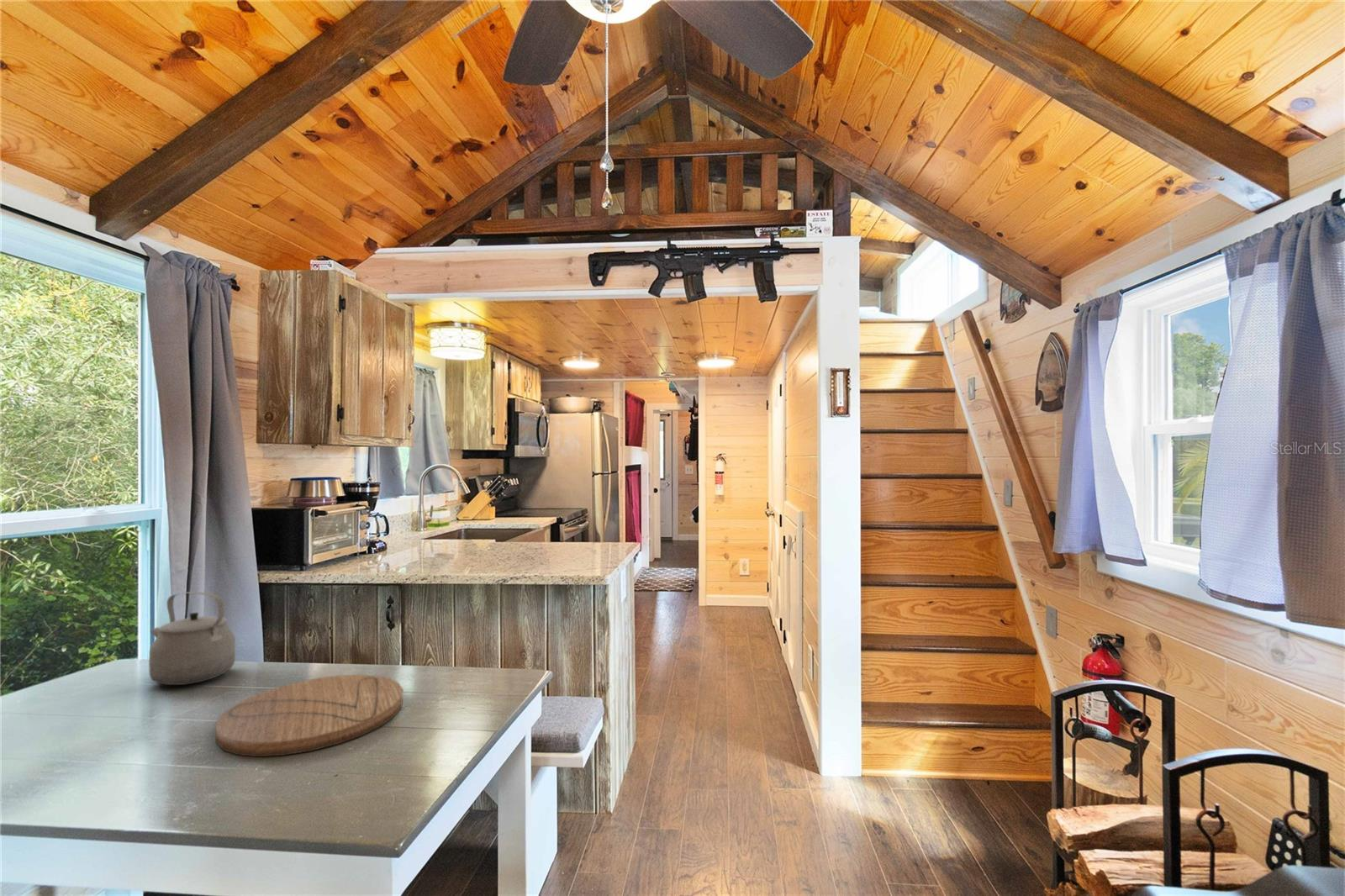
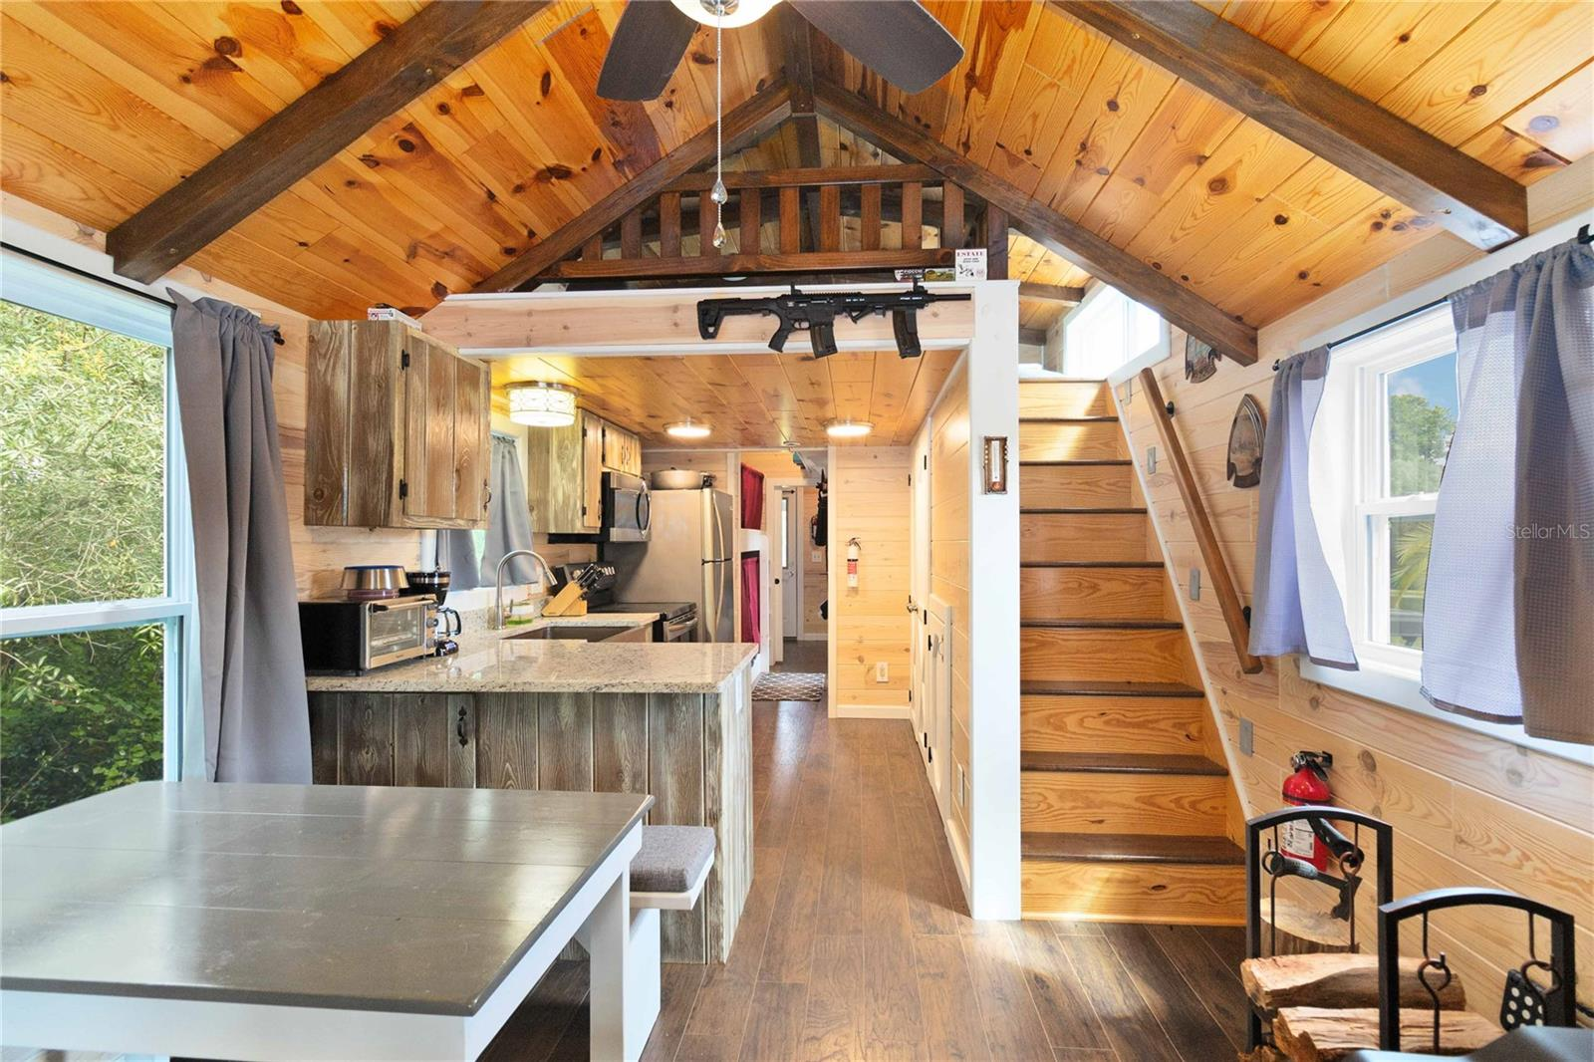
- cutting board [215,674,403,757]
- tea kettle [148,591,236,686]
